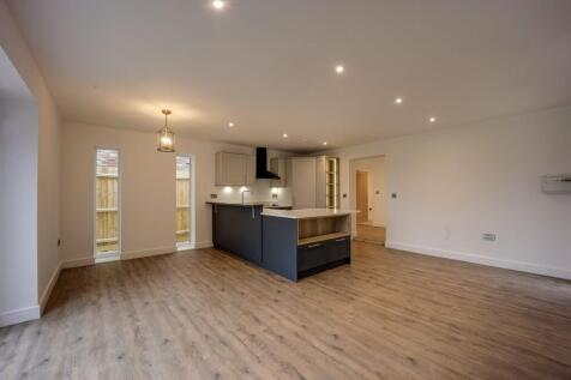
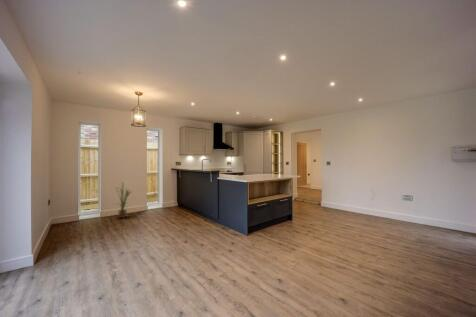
+ house plant [112,179,134,219]
